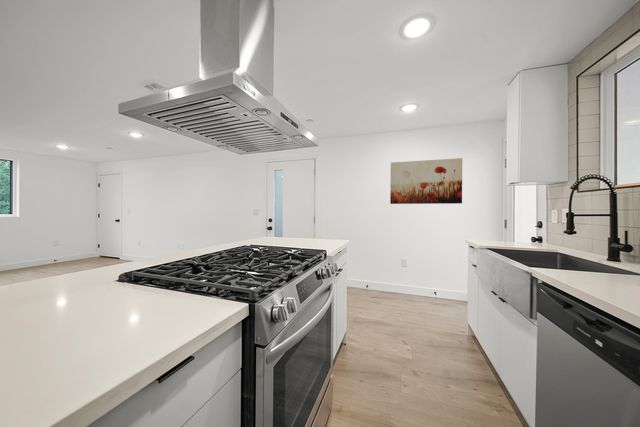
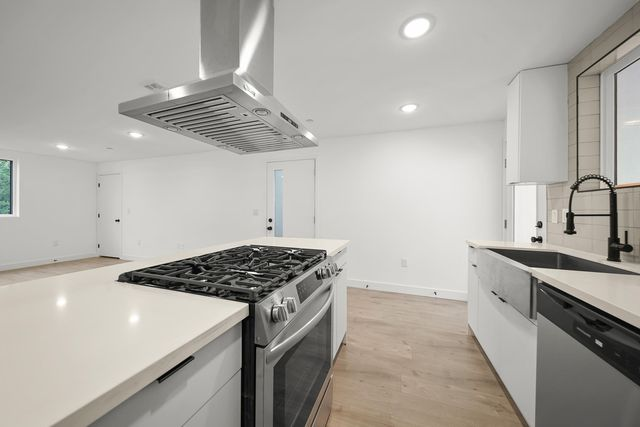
- wall art [389,157,463,205]
